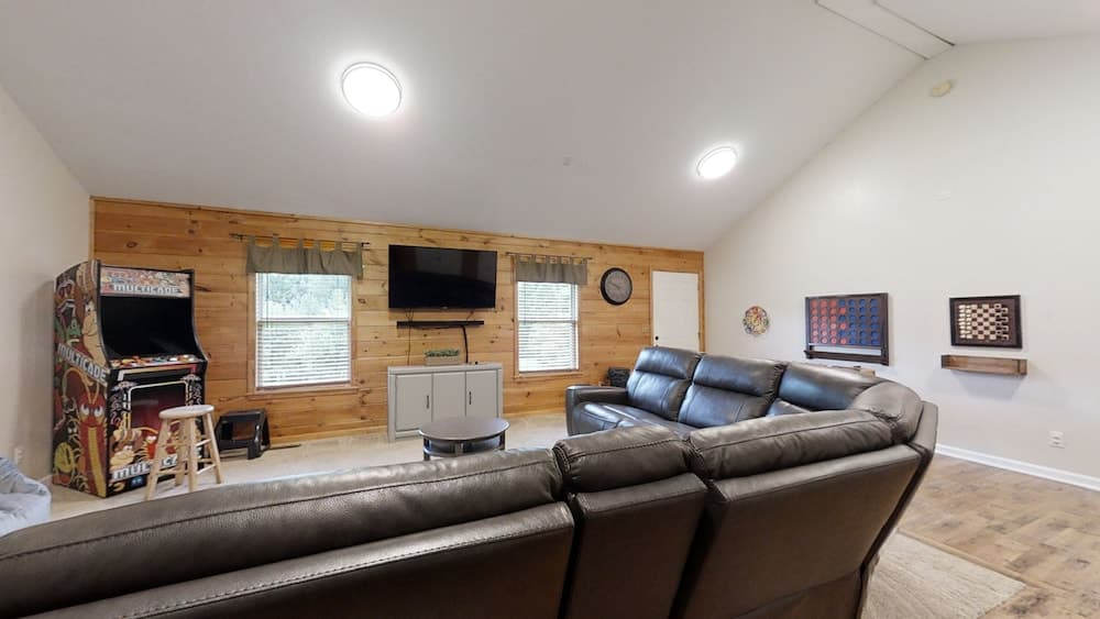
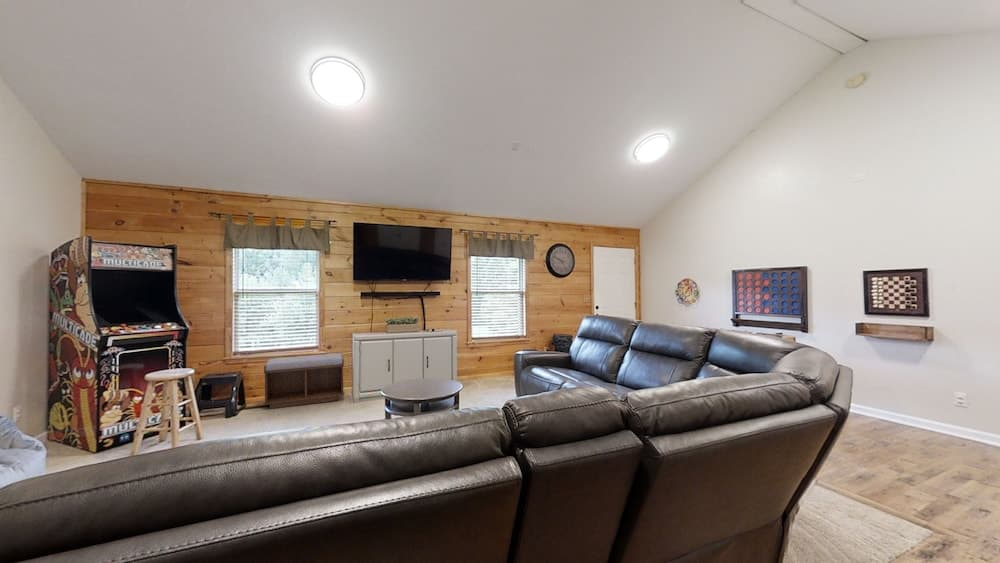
+ bench [263,352,345,410]
